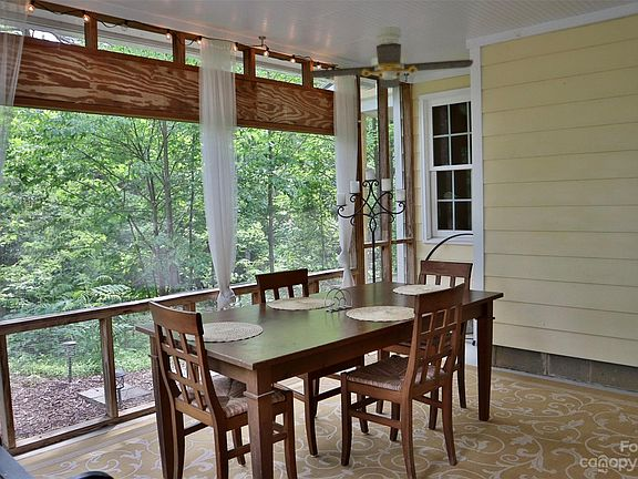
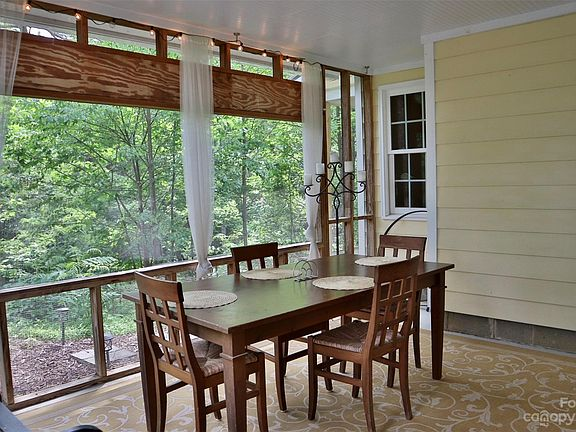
- ceiling fan [308,26,474,90]
